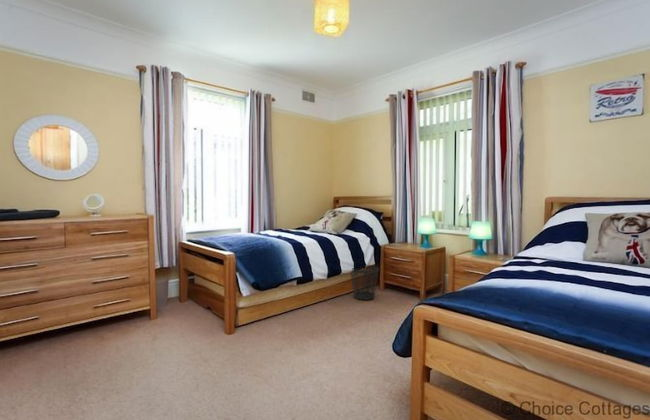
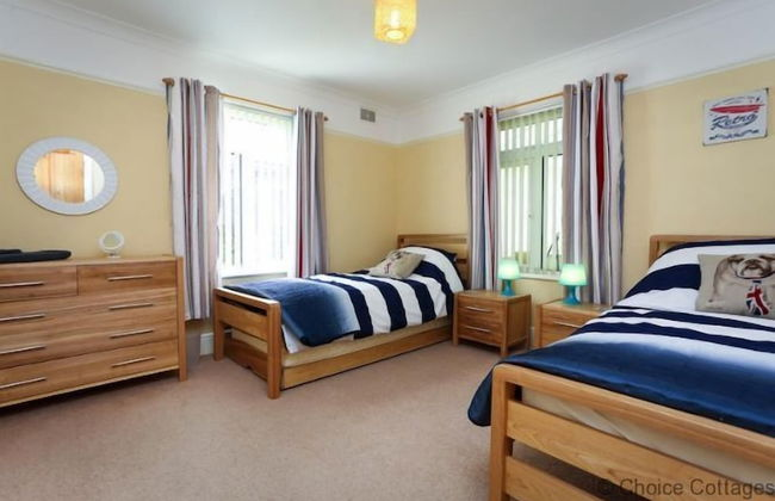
- wastebasket [349,264,380,301]
